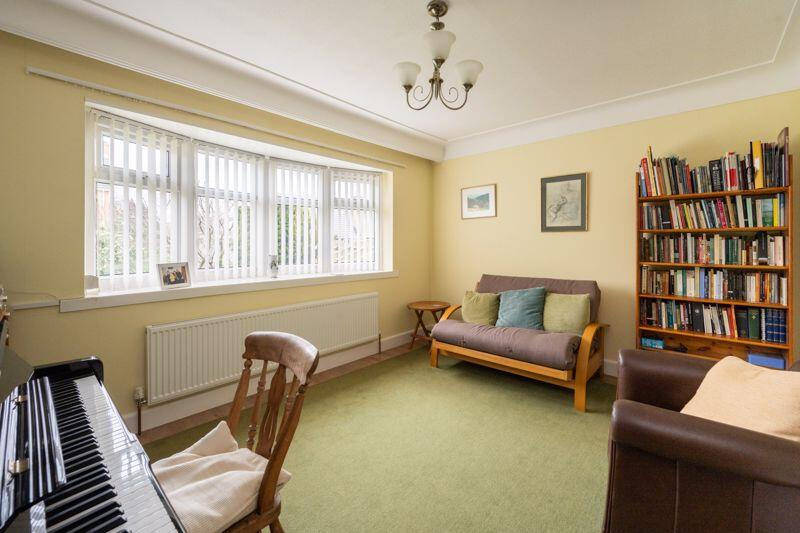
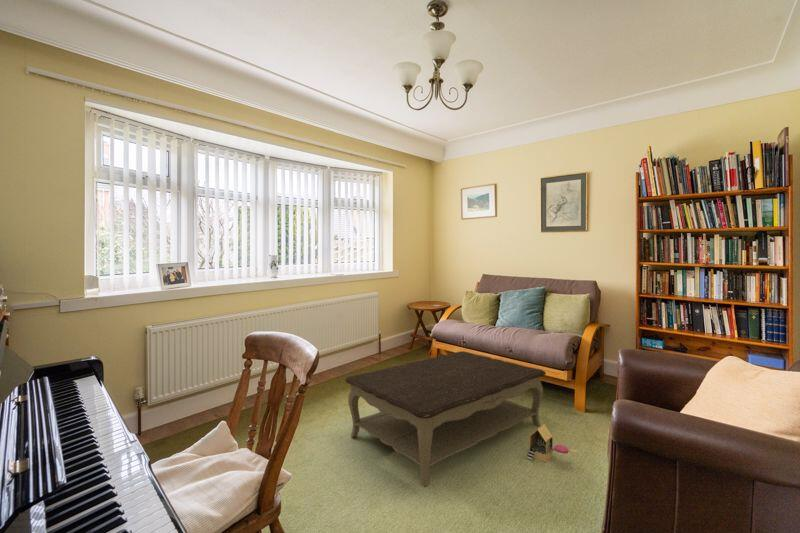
+ coffee table [344,350,547,488]
+ toy house [526,423,578,463]
